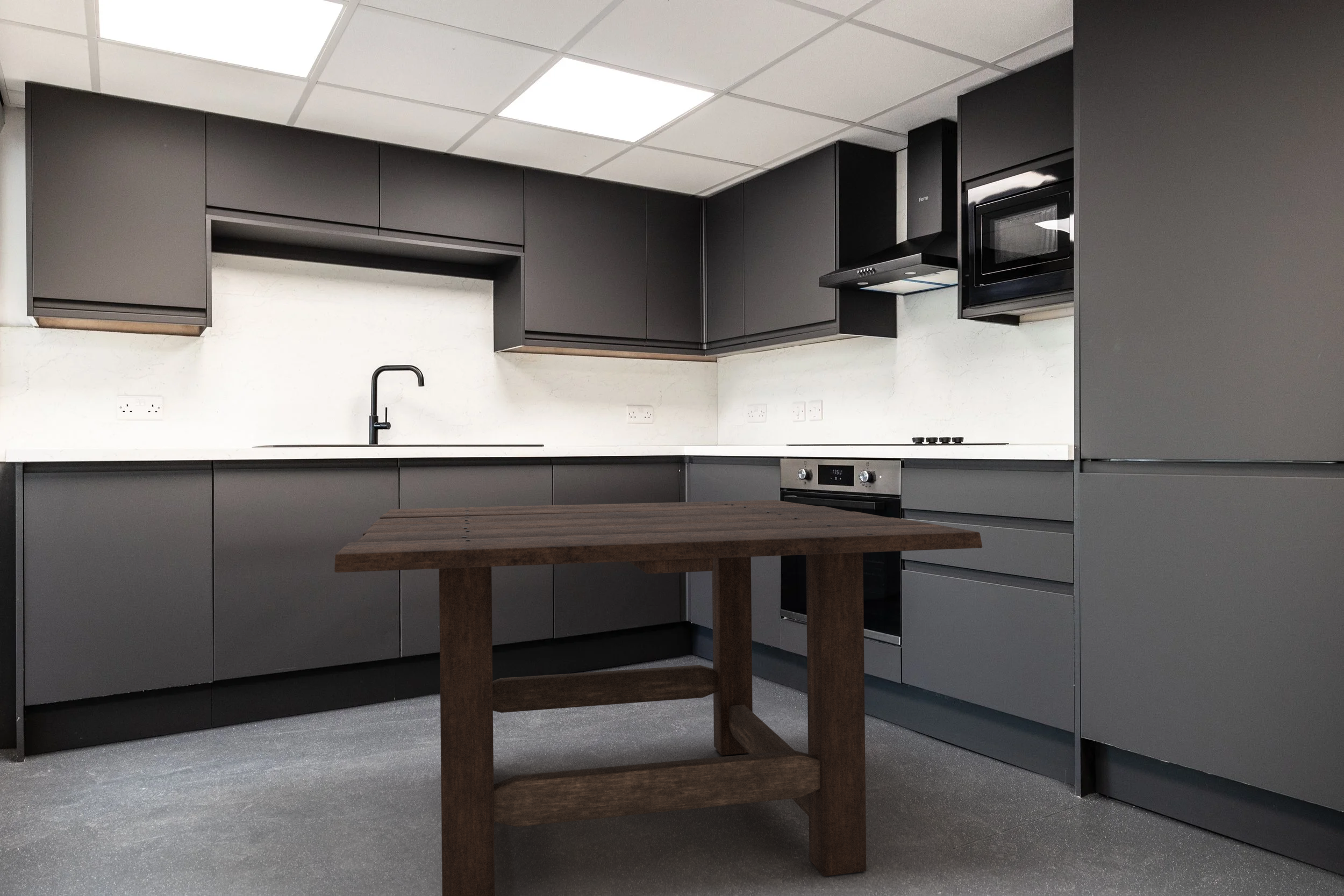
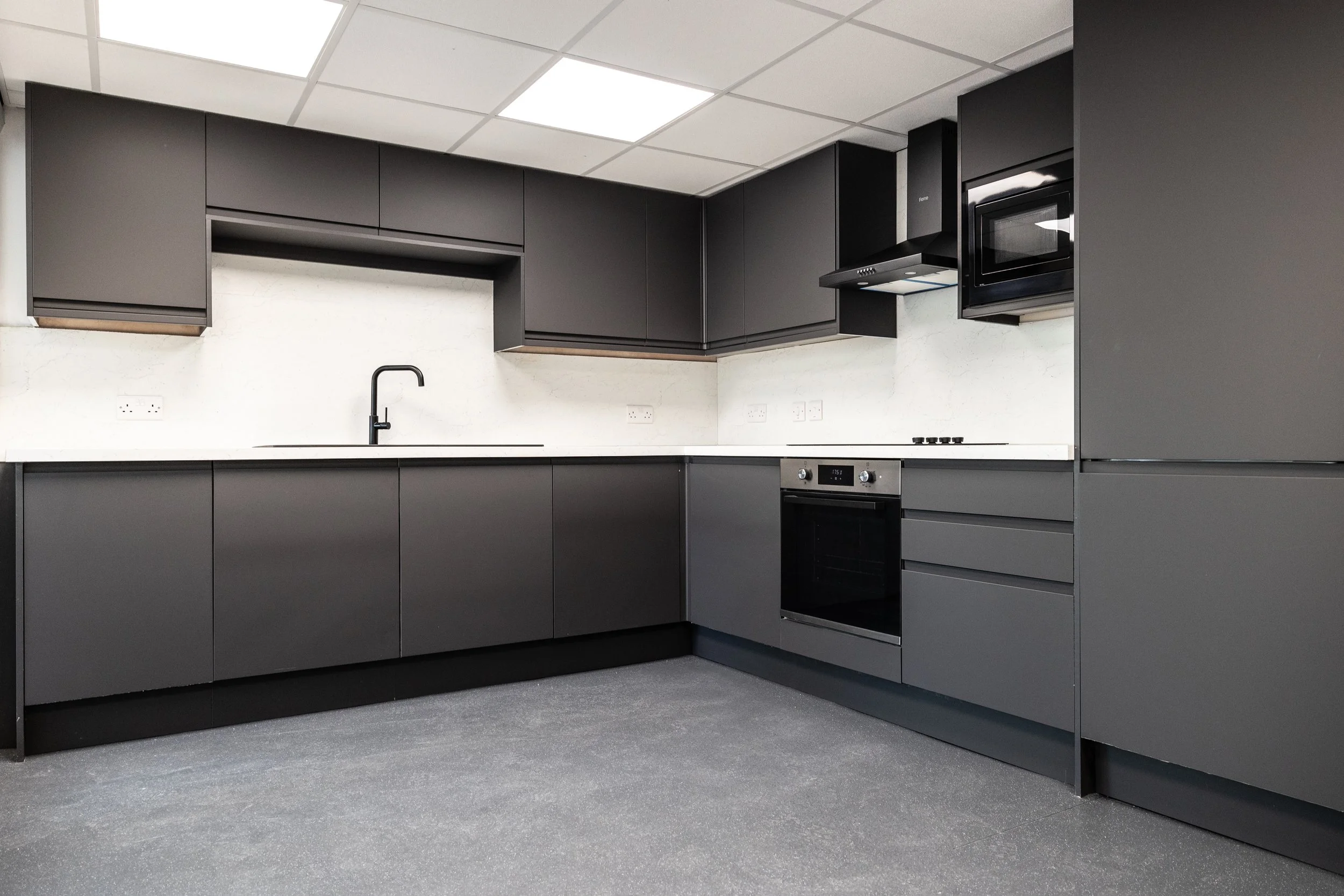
- dining table [334,499,983,896]
